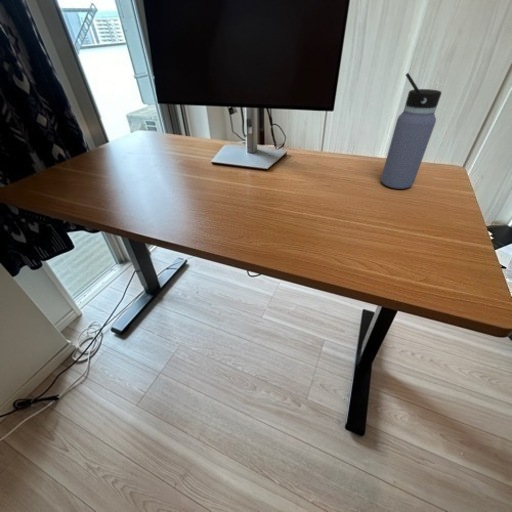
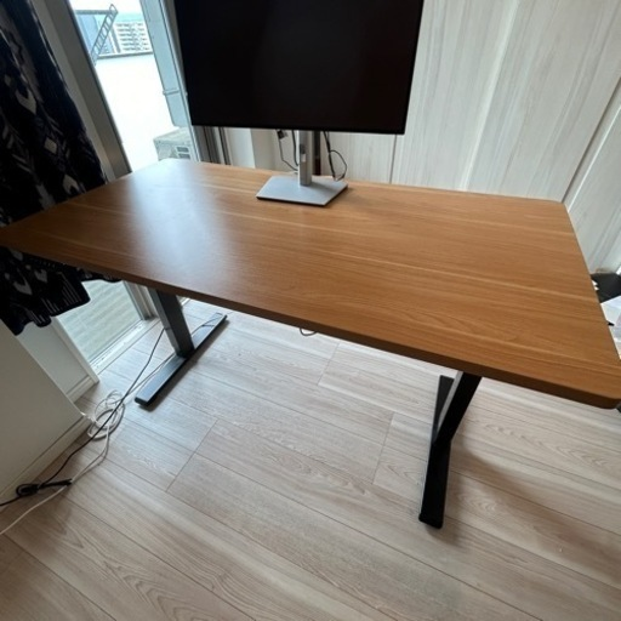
- water bottle [380,72,442,190]
